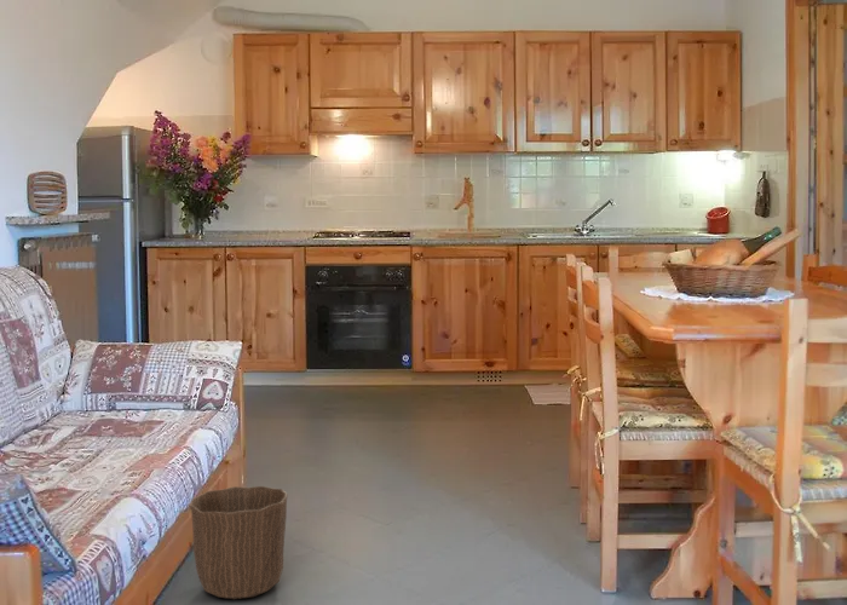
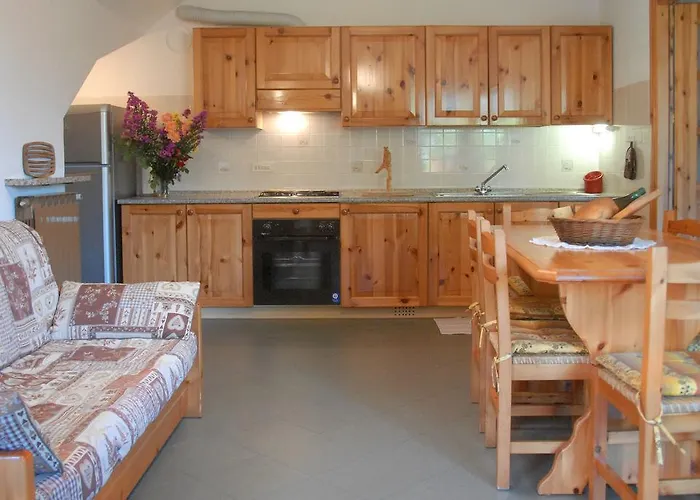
- waste basket [189,485,289,600]
